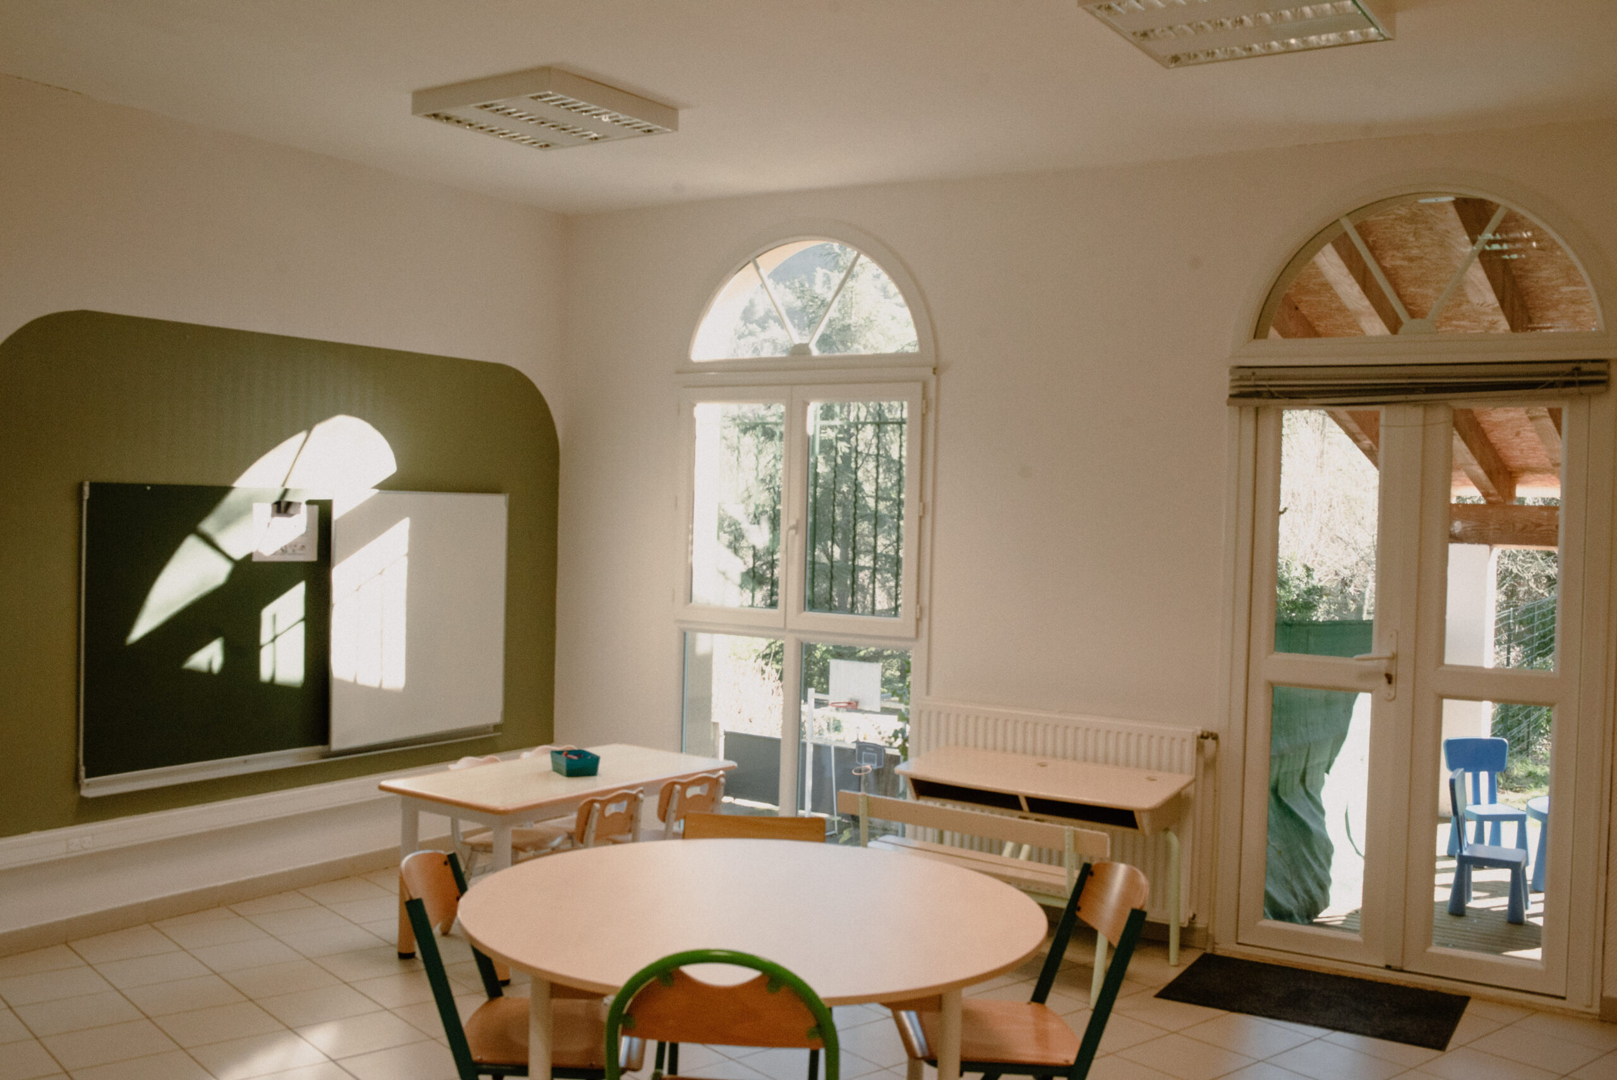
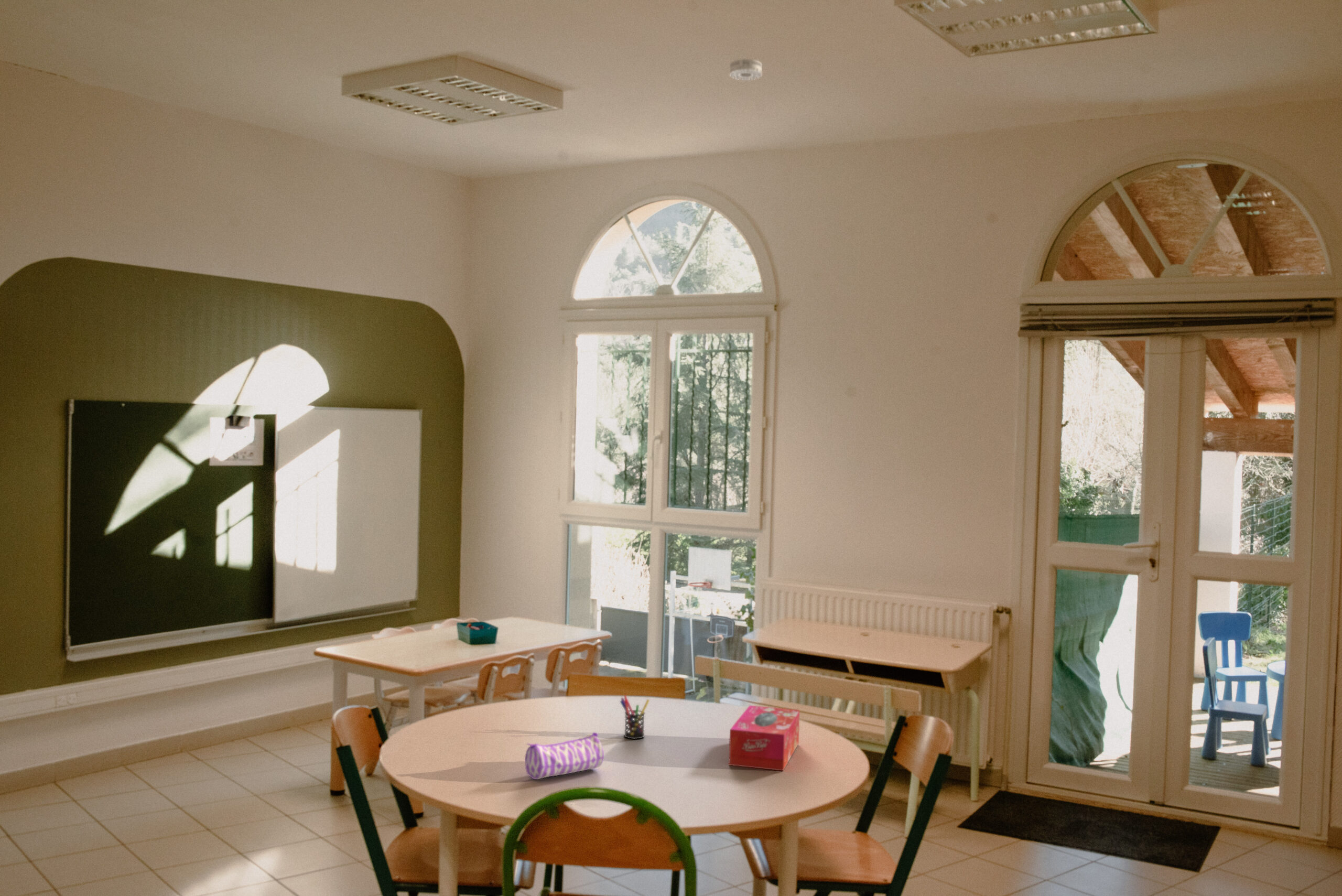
+ pen holder [620,695,650,740]
+ pencil case [524,732,604,780]
+ smoke detector [729,58,763,81]
+ tissue box [728,705,800,771]
